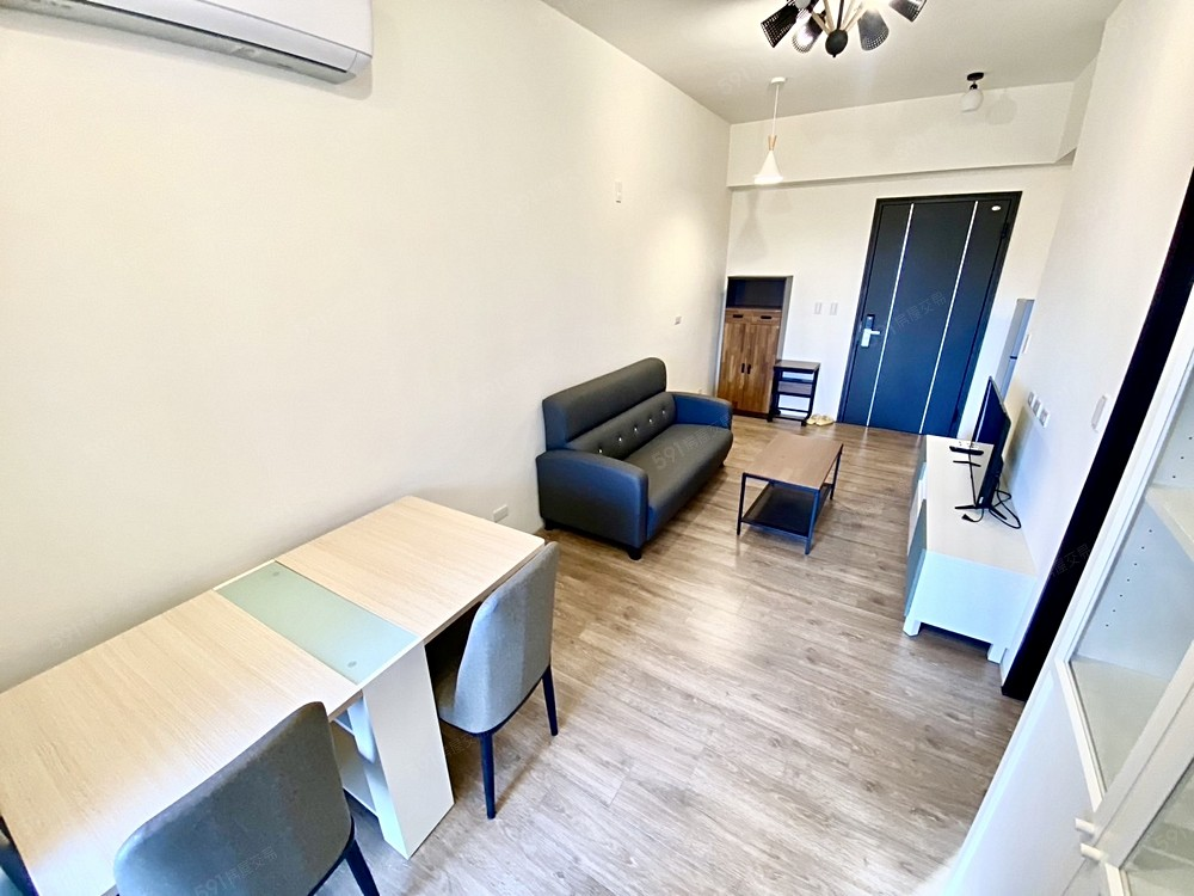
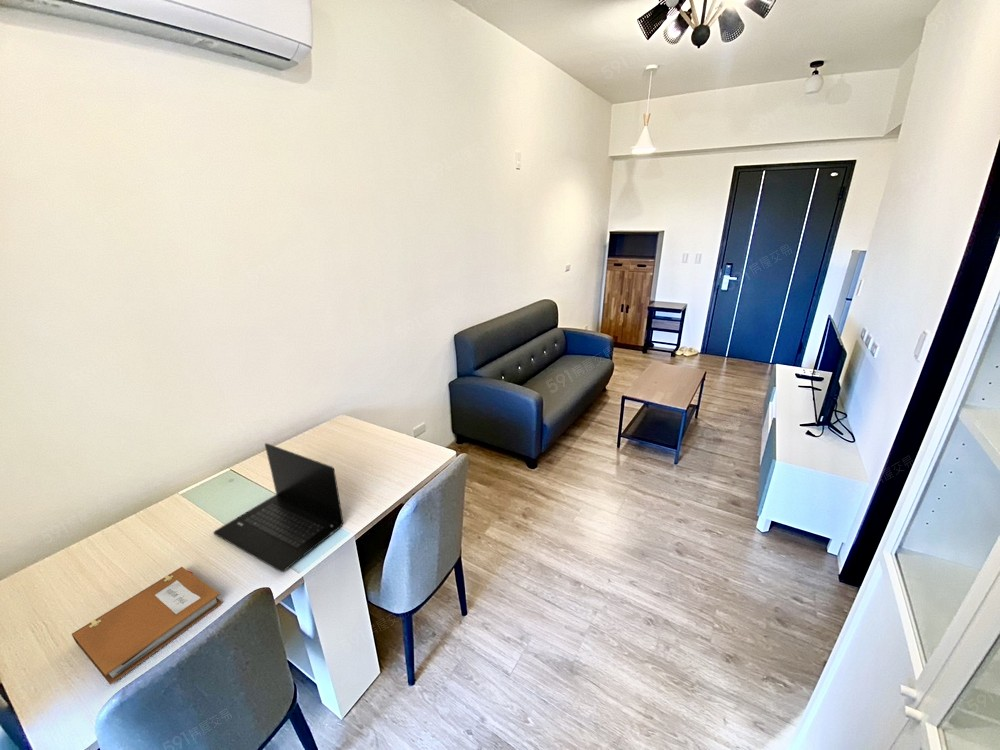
+ notebook [71,566,223,686]
+ laptop [212,442,345,573]
